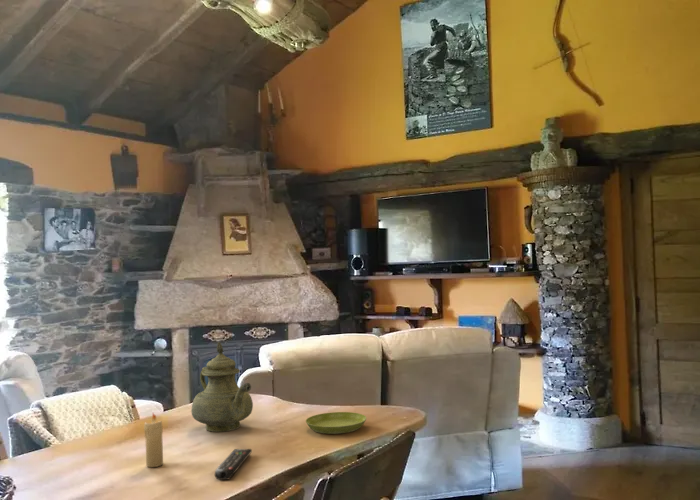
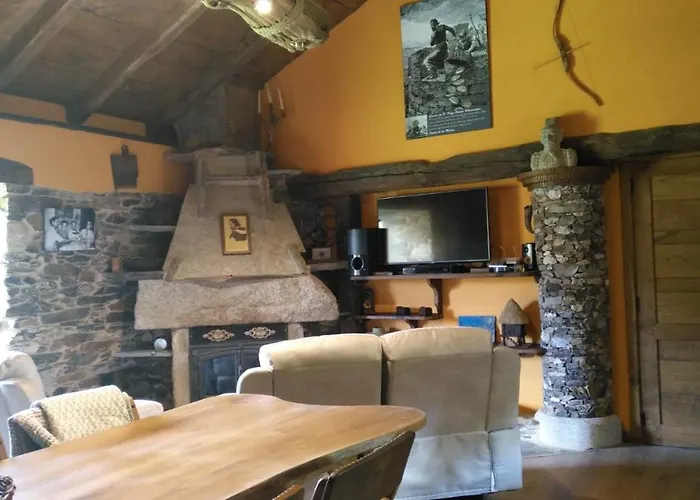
- candle [143,412,164,468]
- teapot [190,341,254,433]
- saucer [305,411,367,435]
- remote control [214,448,253,481]
